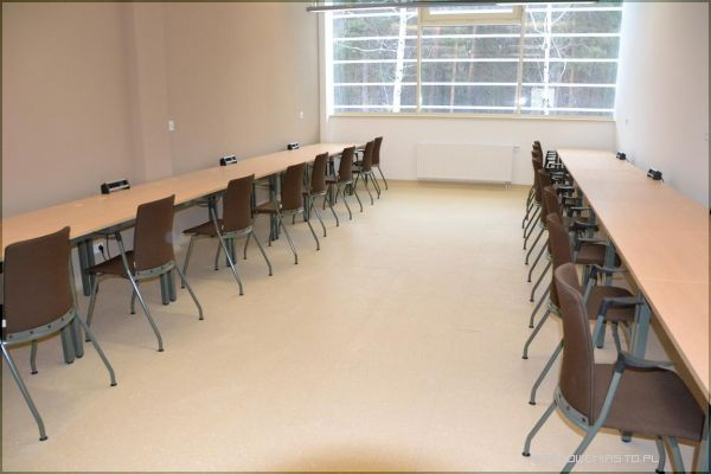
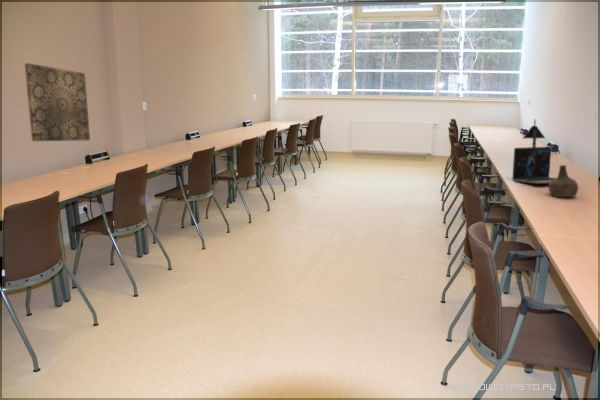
+ wall art [23,62,91,142]
+ bottle [548,164,579,198]
+ desk lamp [522,118,546,147]
+ laptop [511,146,577,185]
